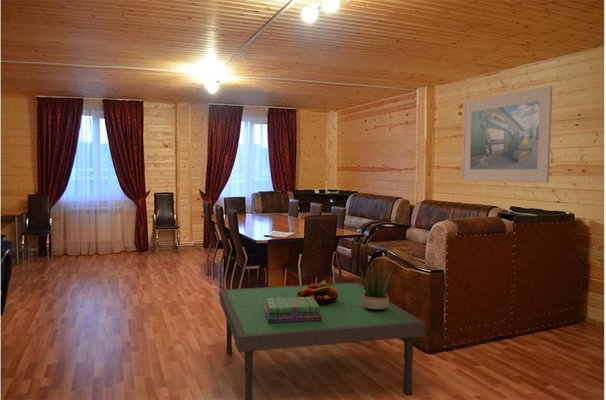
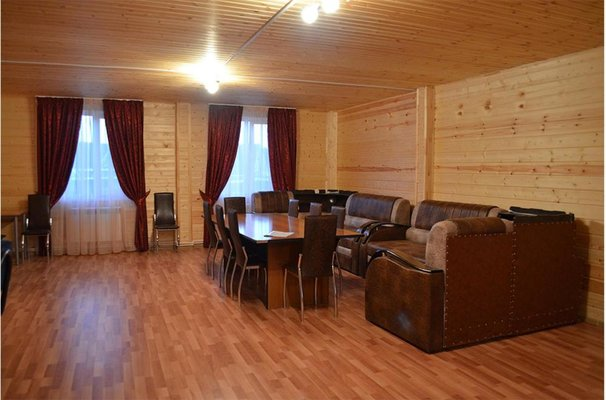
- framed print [461,85,553,184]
- coffee table [219,282,425,400]
- stack of books [264,297,322,323]
- fruit bowl [297,279,338,306]
- potted plant [357,261,394,311]
